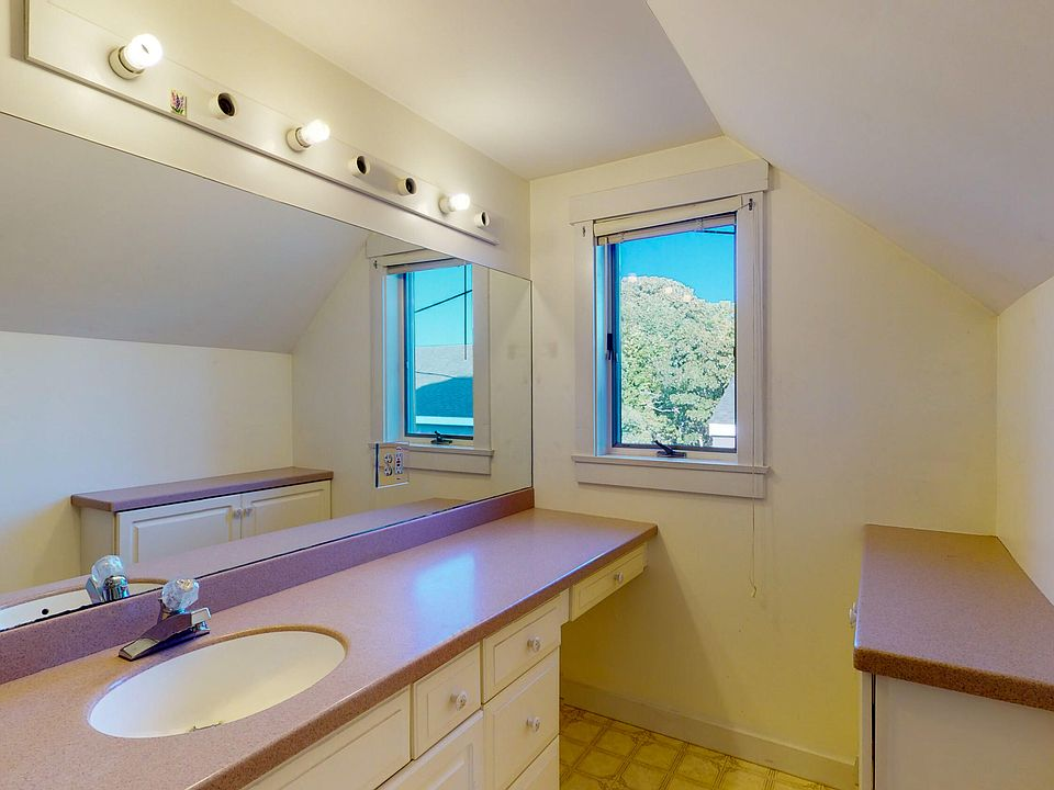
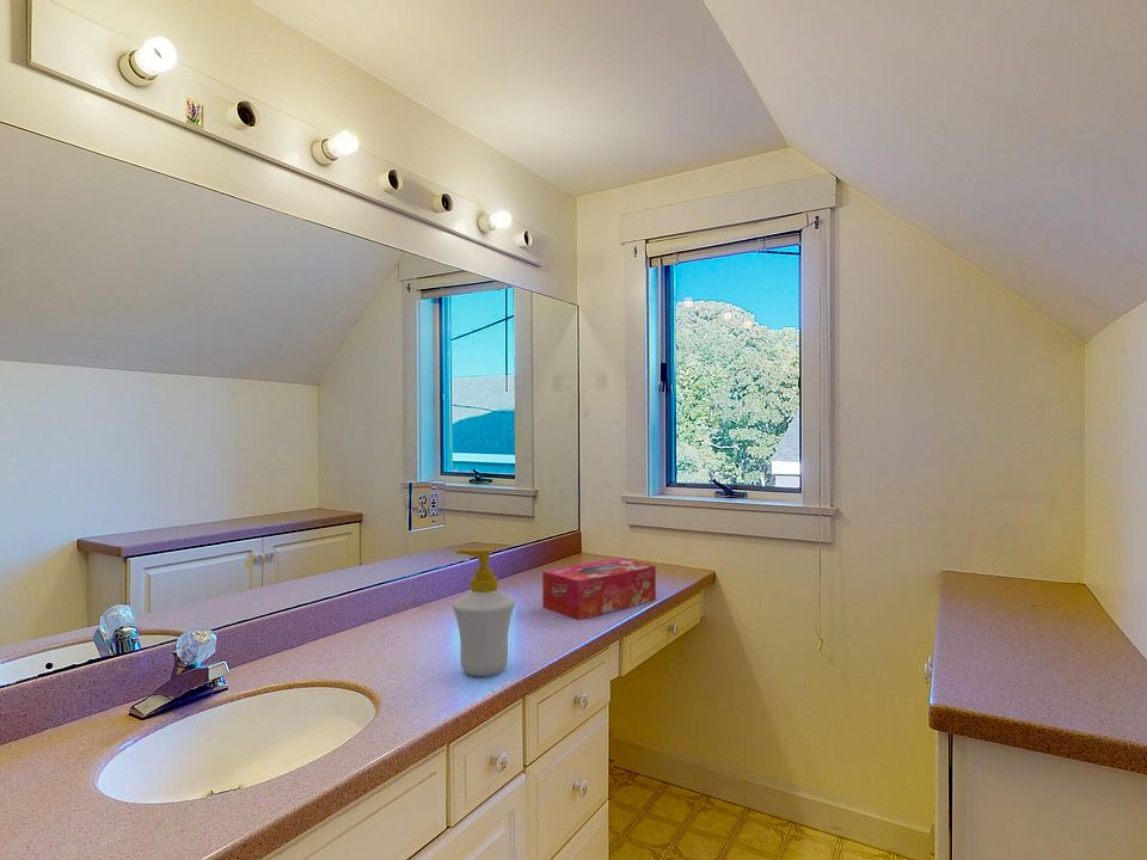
+ soap bottle [452,546,516,677]
+ tissue box [541,557,657,621]
